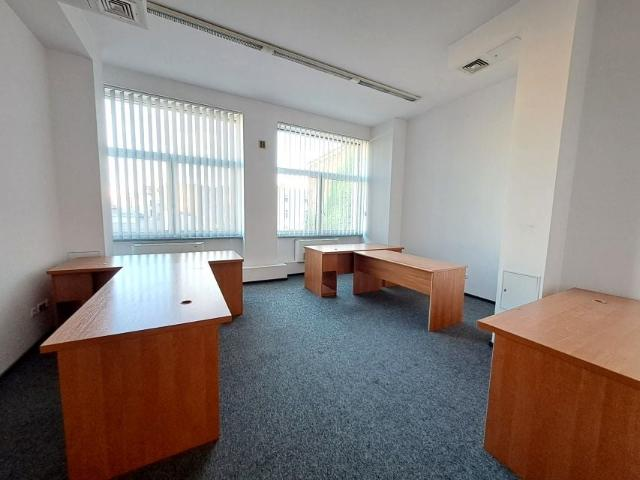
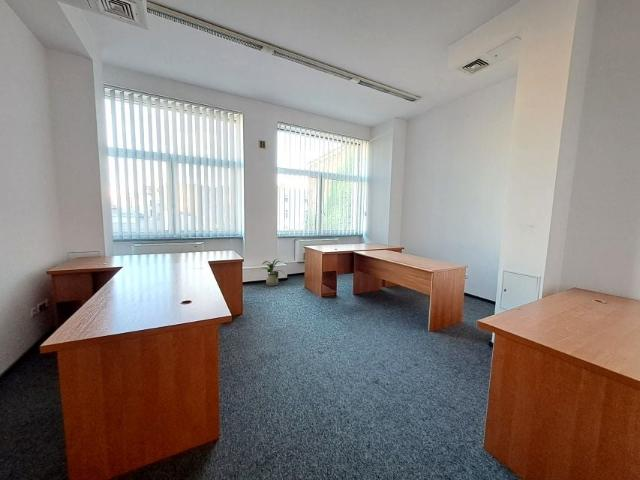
+ house plant [259,258,286,287]
